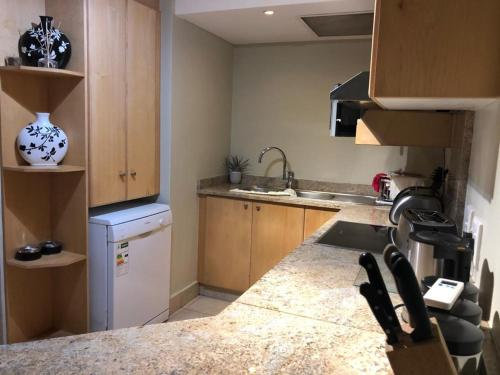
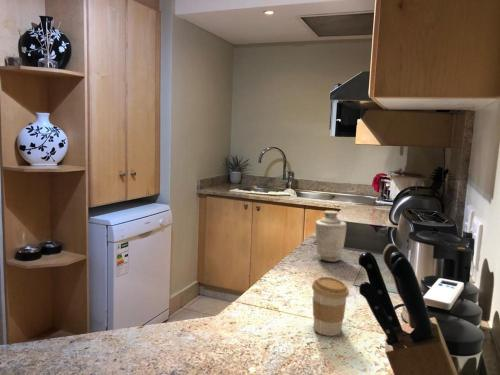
+ coffee cup [311,276,350,337]
+ vase [314,210,347,263]
